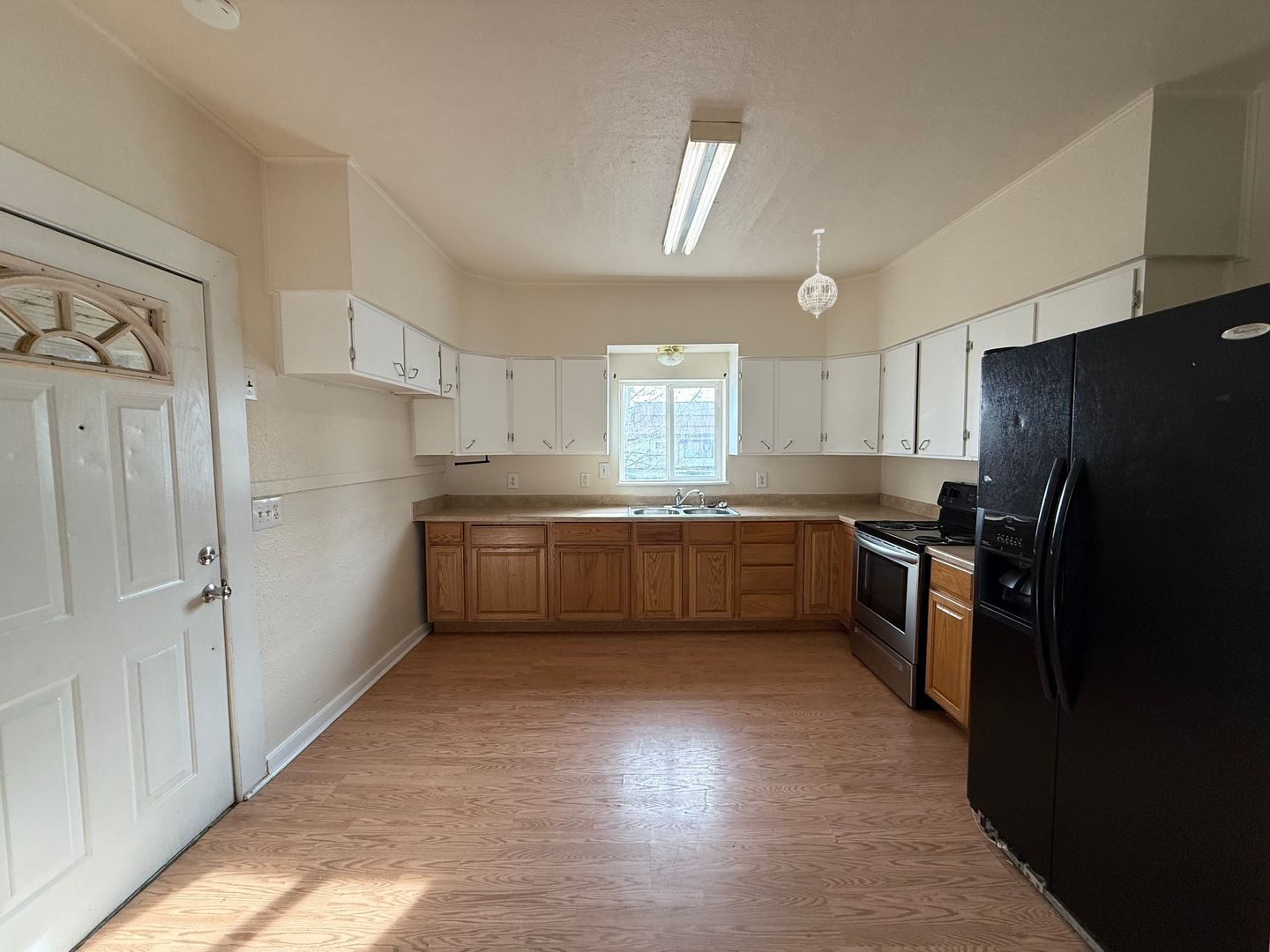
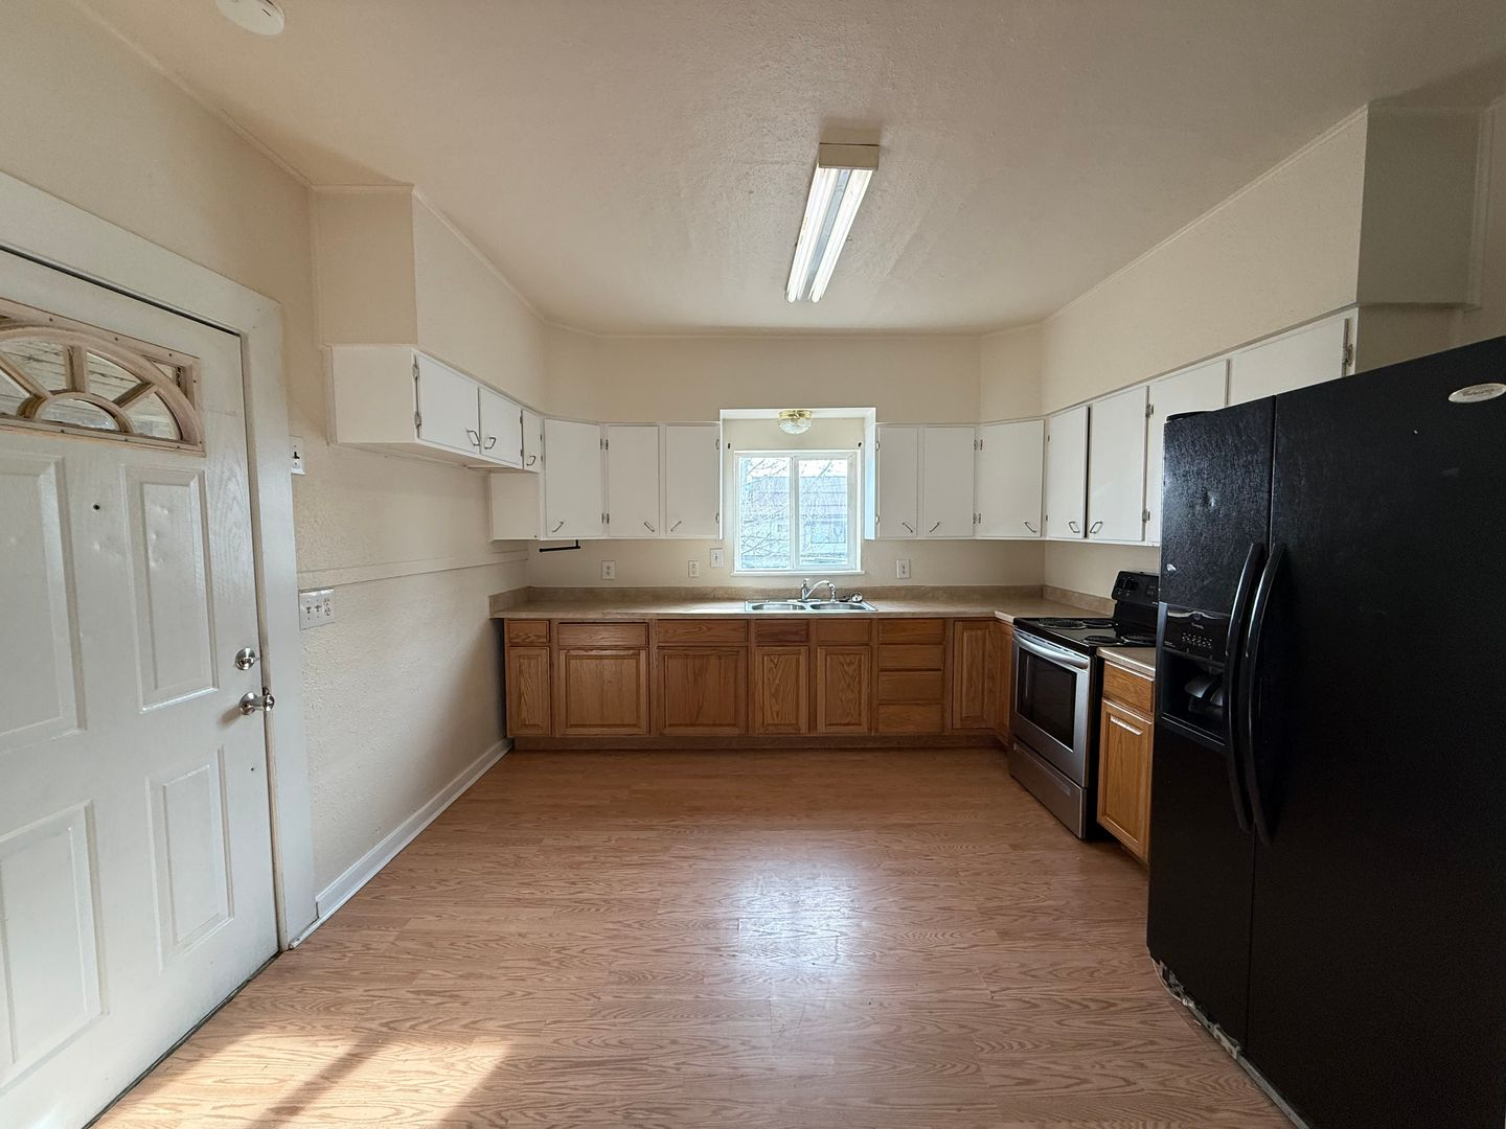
- pendant light [797,228,839,320]
